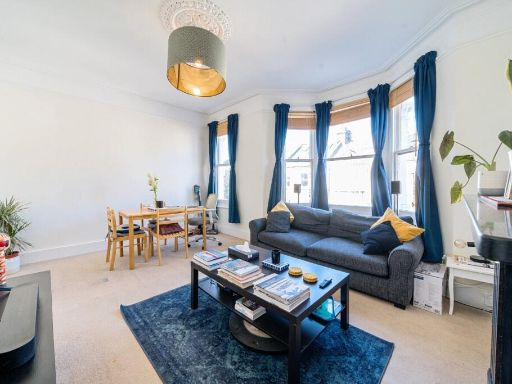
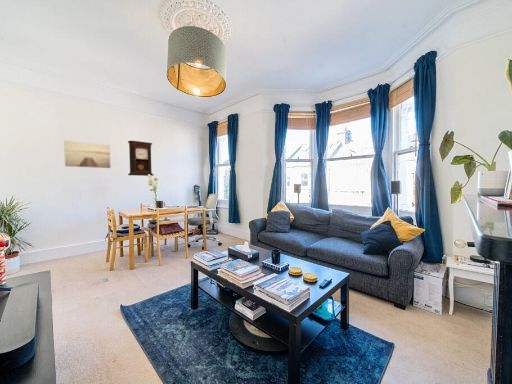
+ pendulum clock [127,140,154,177]
+ wall art [63,140,111,169]
